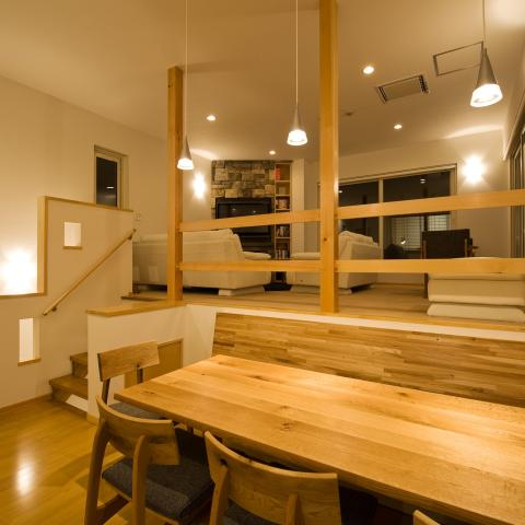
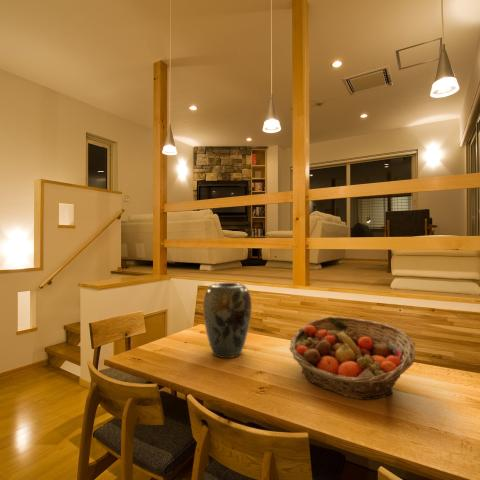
+ fruit basket [289,316,416,401]
+ vase [202,282,253,359]
